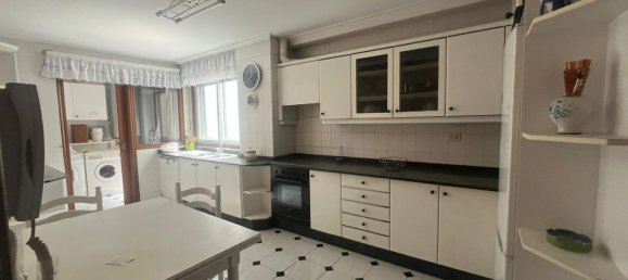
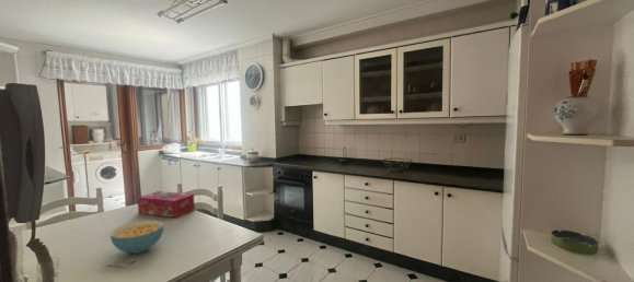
+ tissue box [137,190,196,219]
+ cereal bowl [109,220,165,255]
